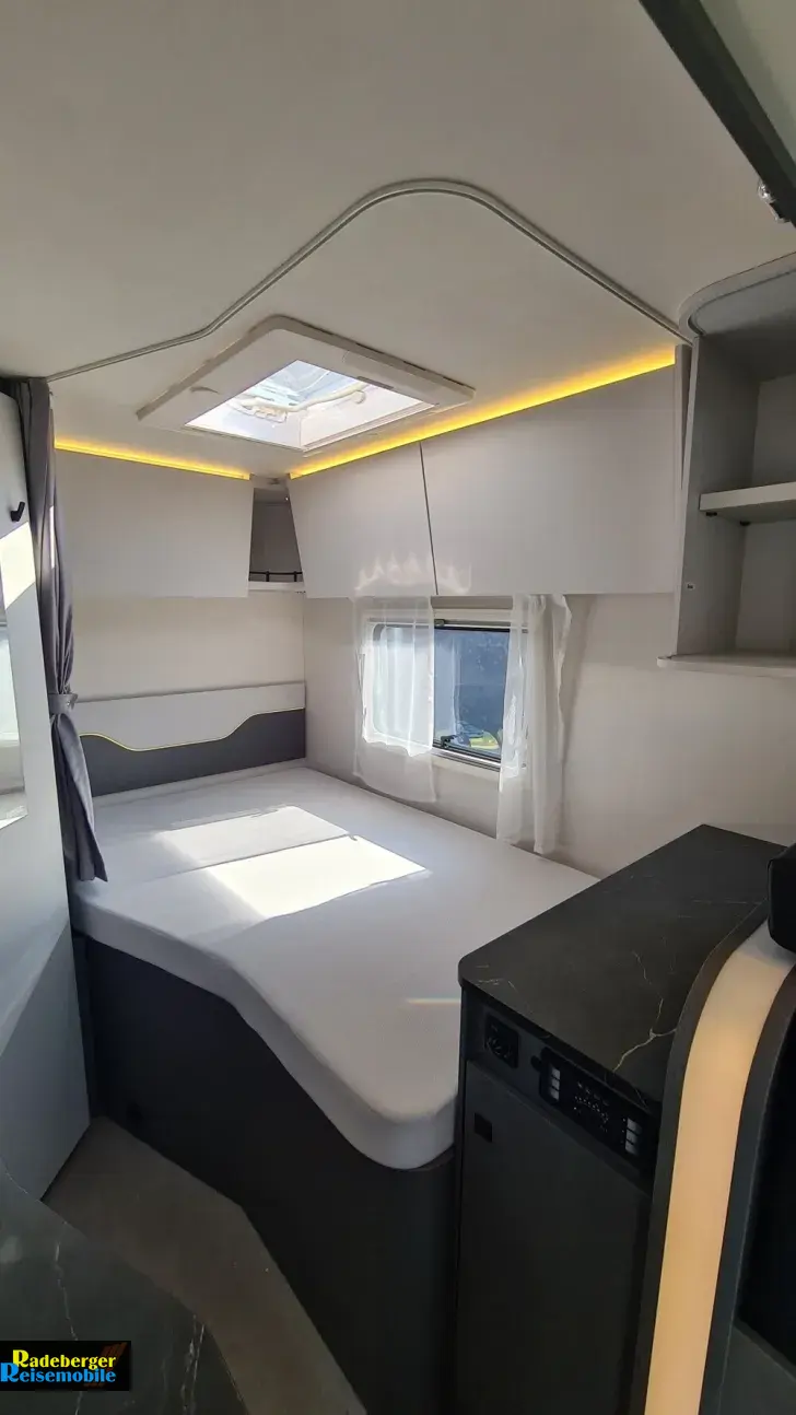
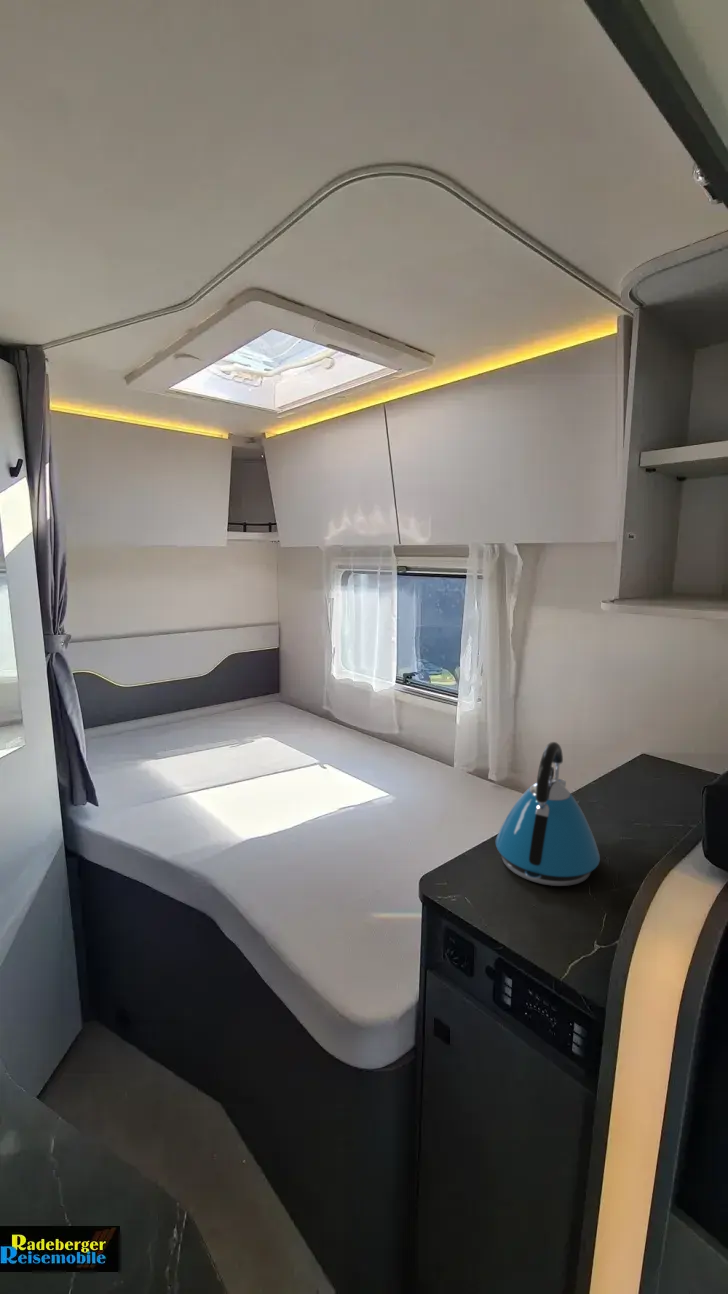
+ kettle [495,741,601,887]
